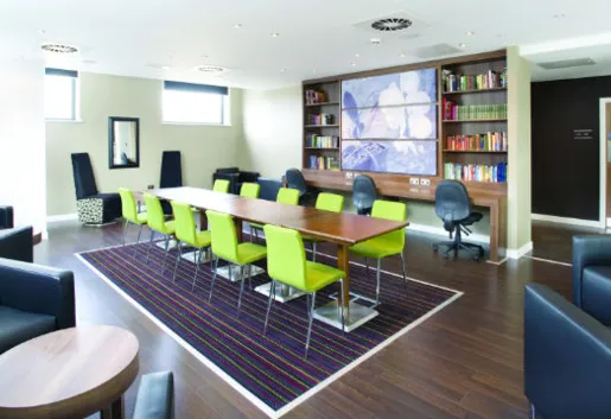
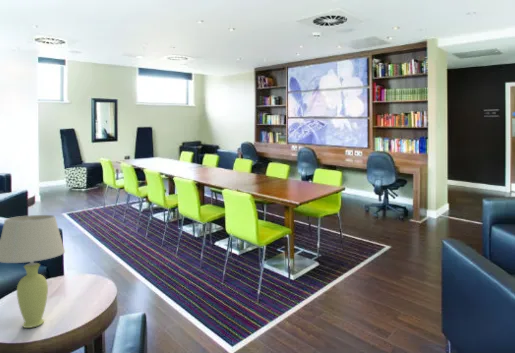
+ table lamp [0,214,66,329]
